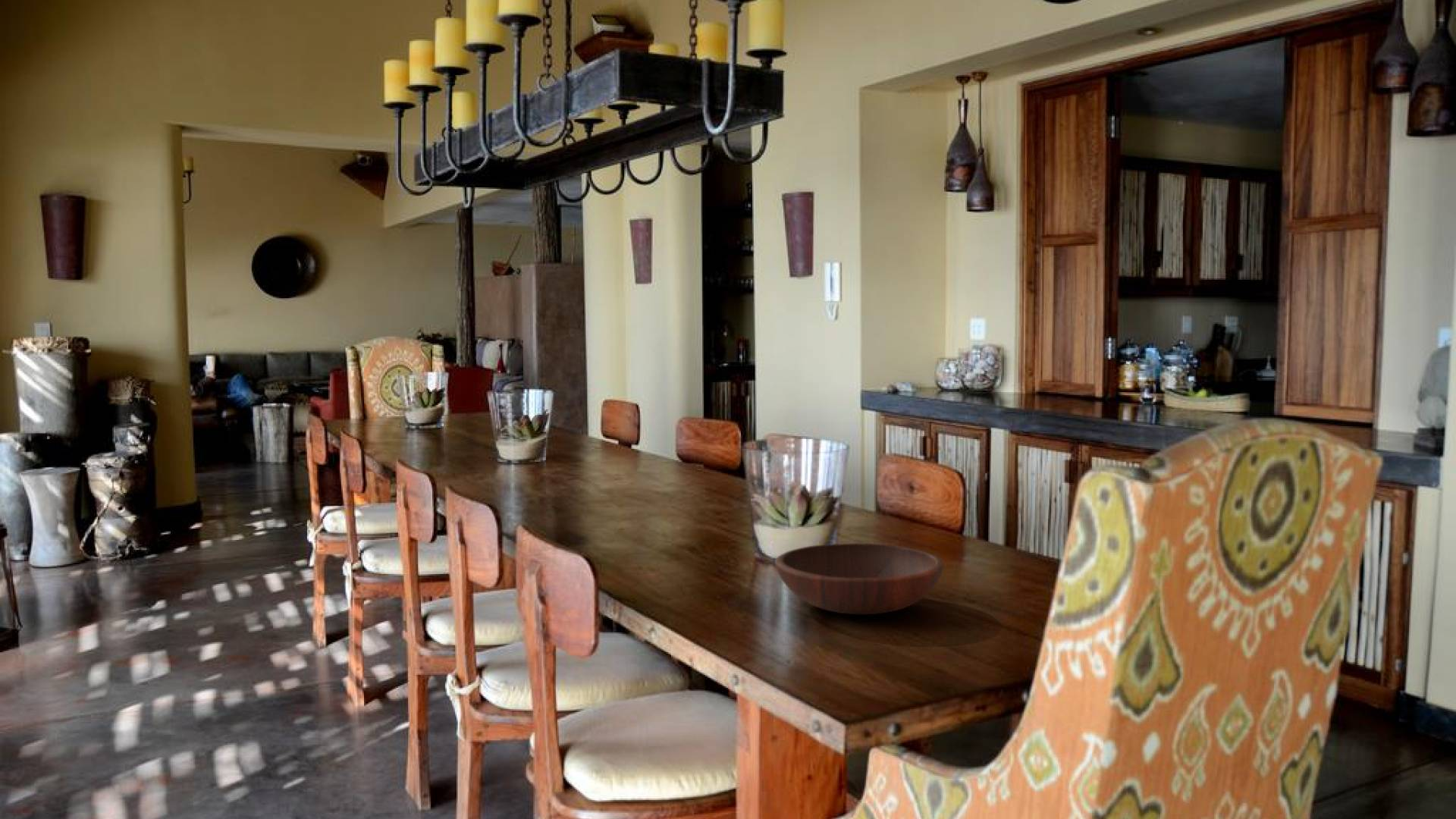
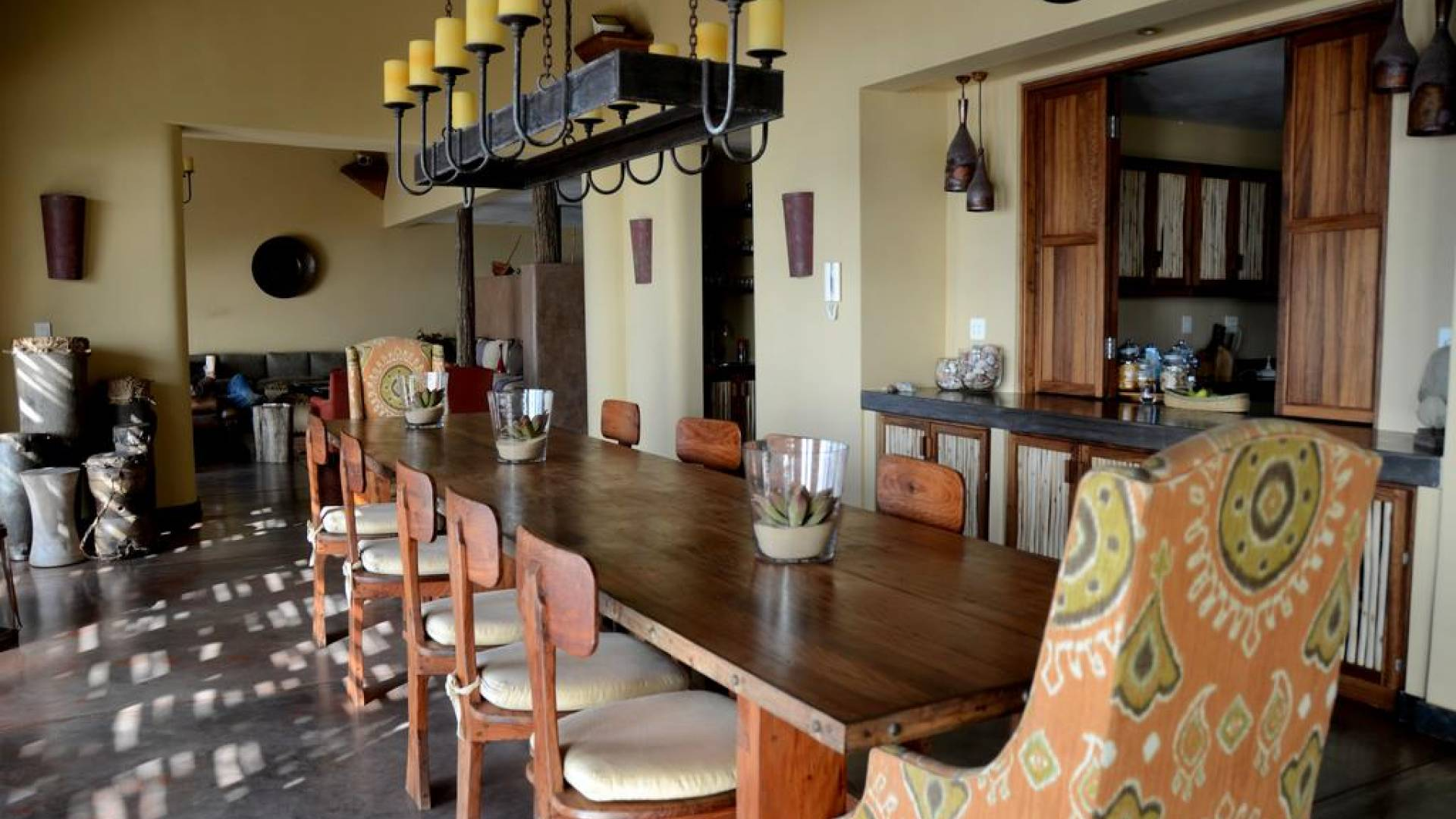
- wooden bowl [774,543,945,615]
